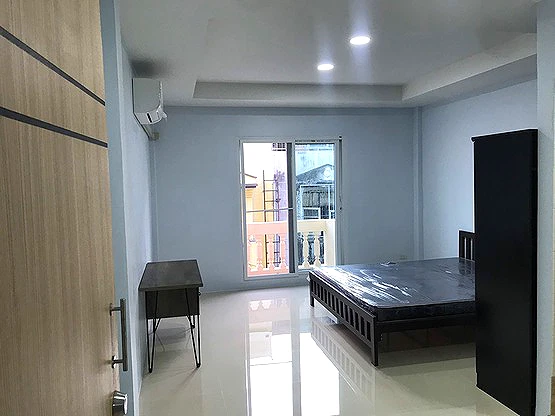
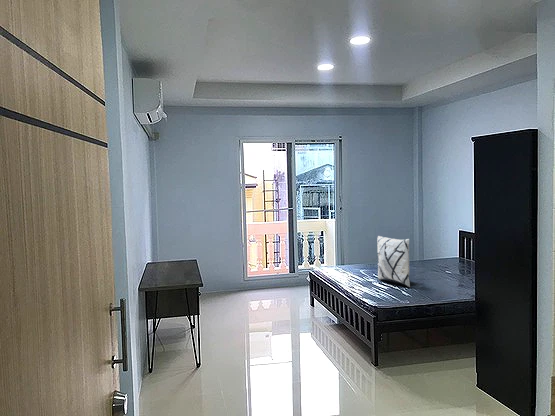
+ decorative pillow [376,235,411,288]
